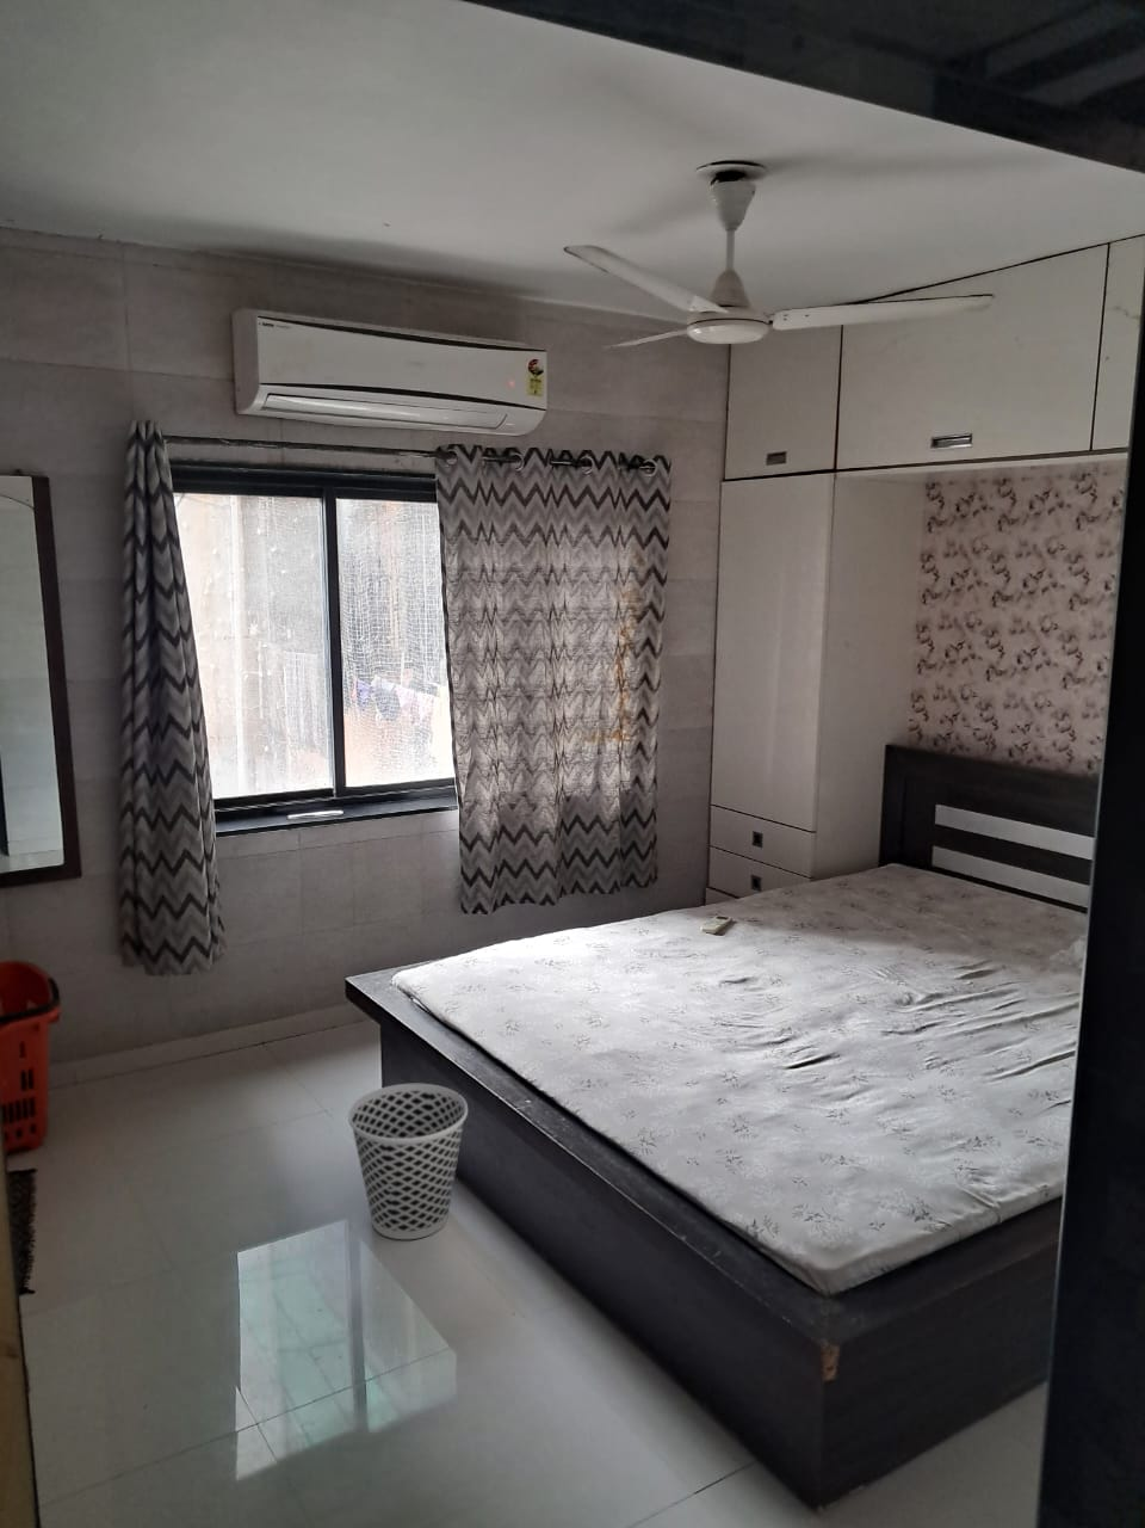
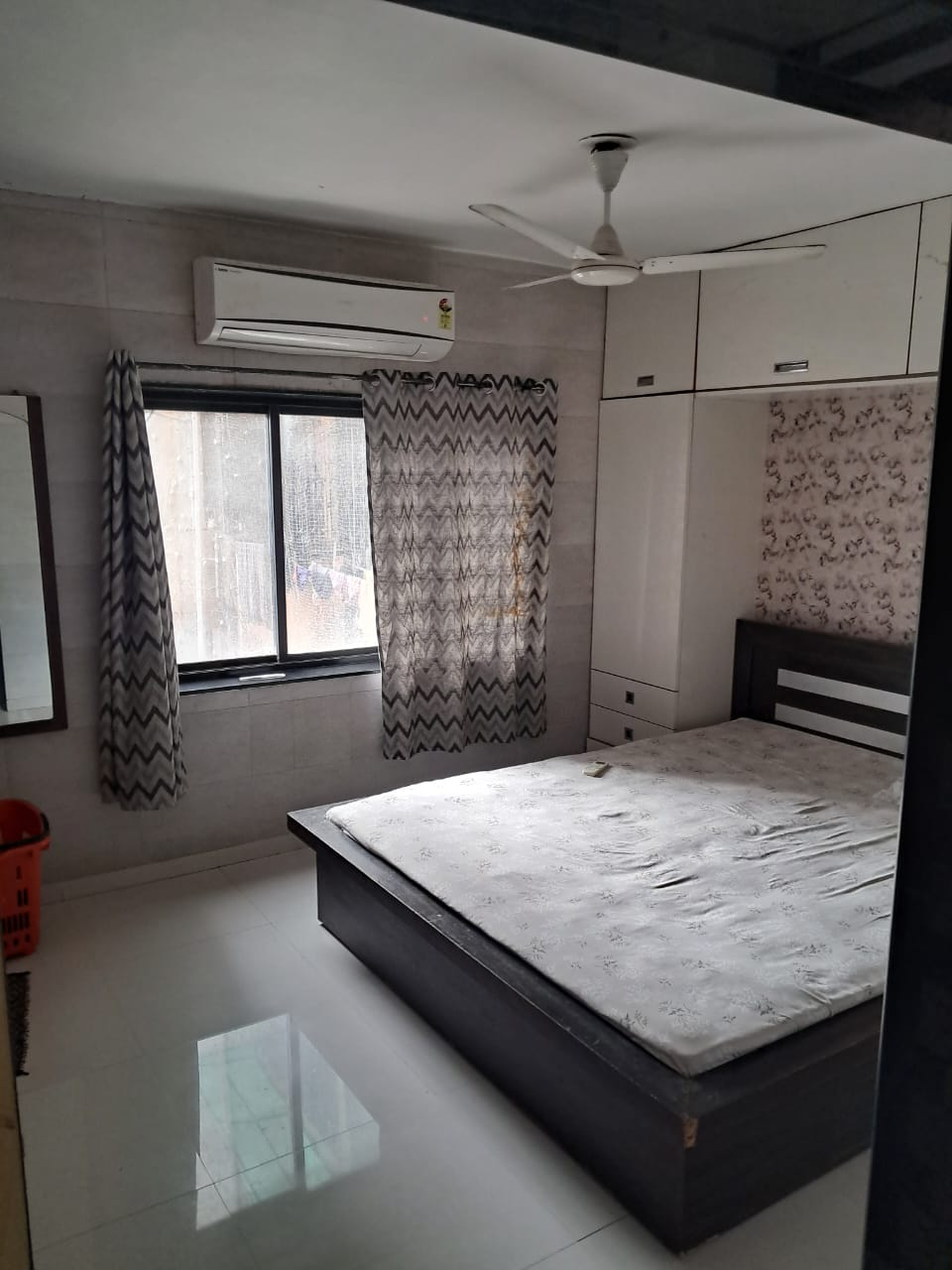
- wastebasket [348,1083,469,1240]
